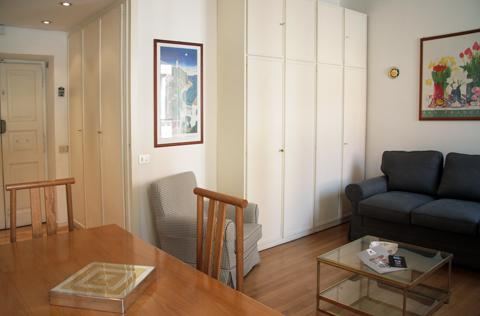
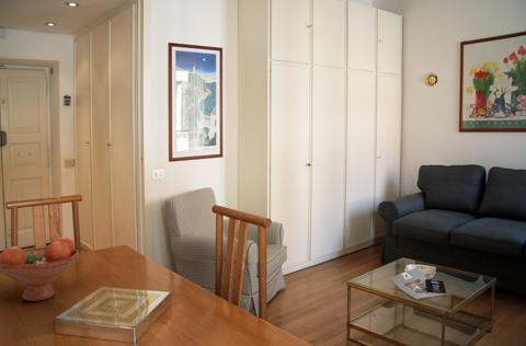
+ fruit bowl [0,237,81,302]
